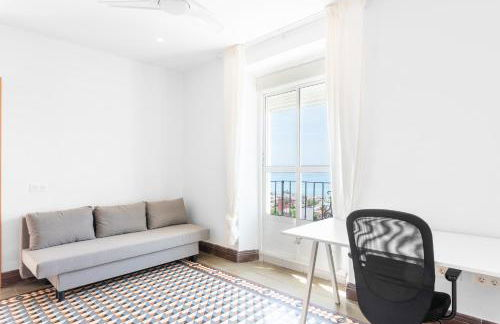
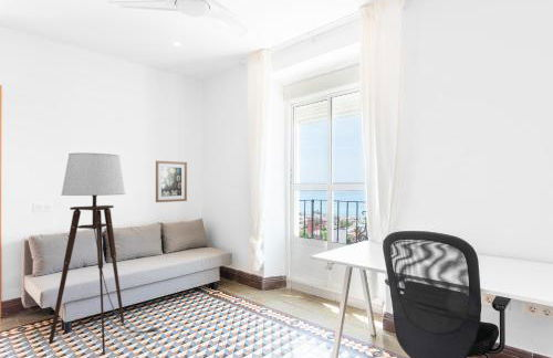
+ wall art [155,159,188,203]
+ floor lamp [48,151,160,356]
